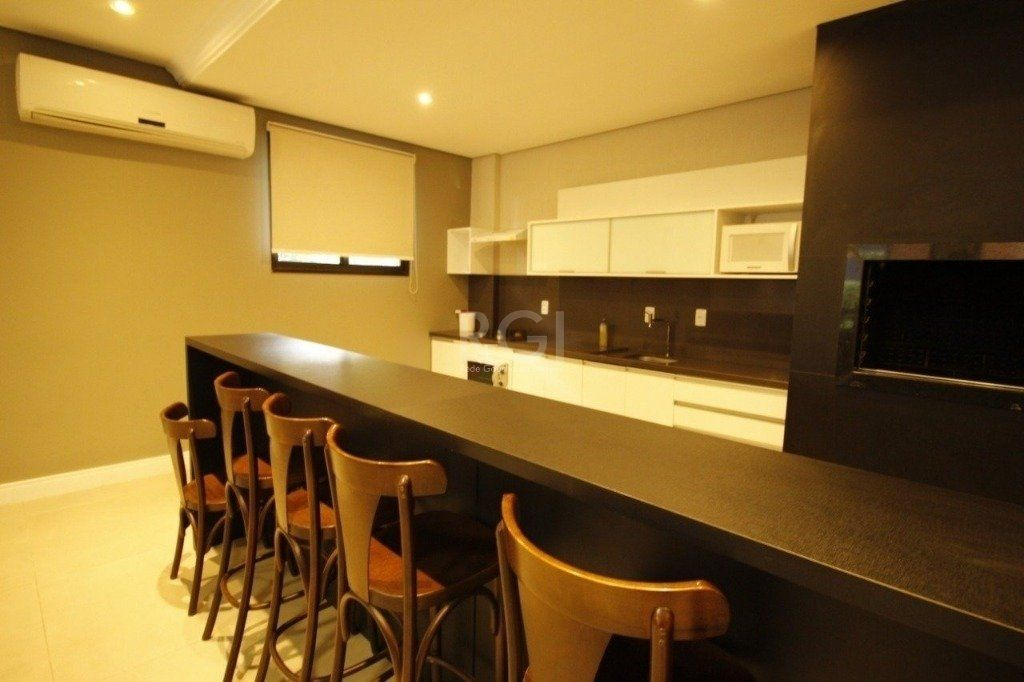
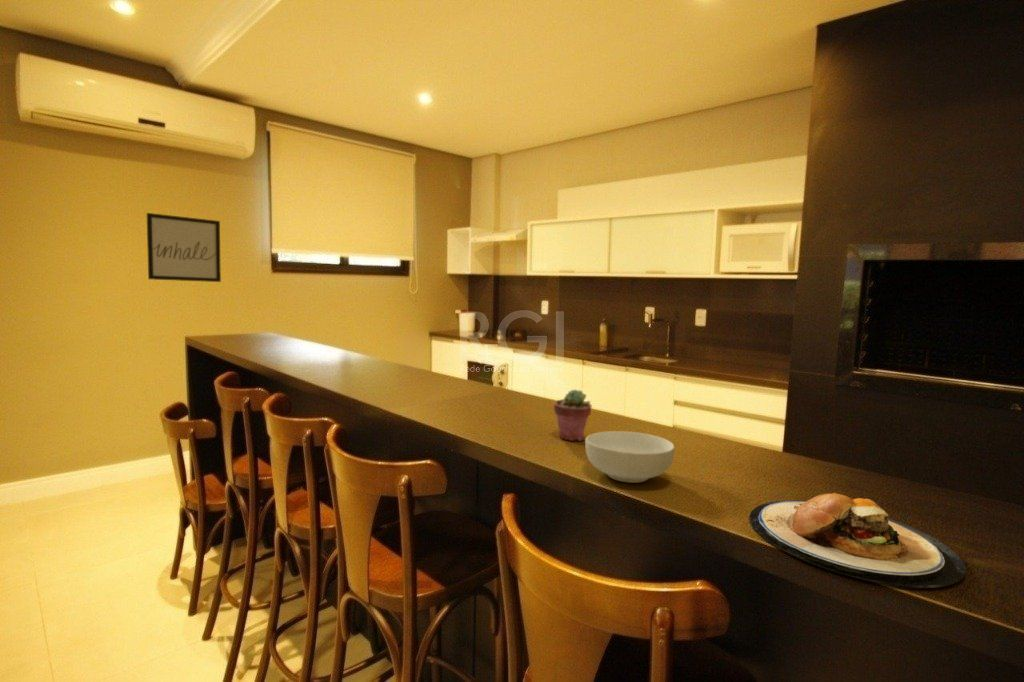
+ potted succulent [553,388,593,442]
+ plate [748,492,967,589]
+ cereal bowl [584,430,676,484]
+ wall art [146,212,222,283]
